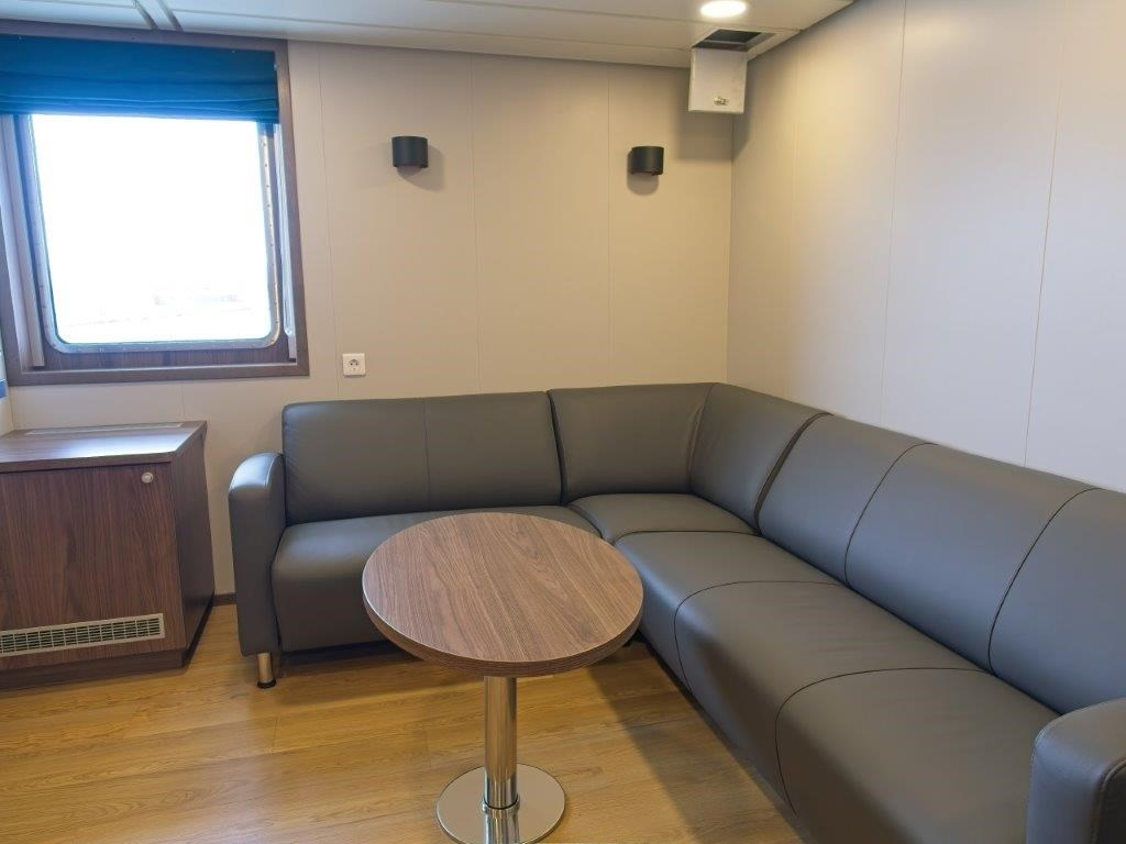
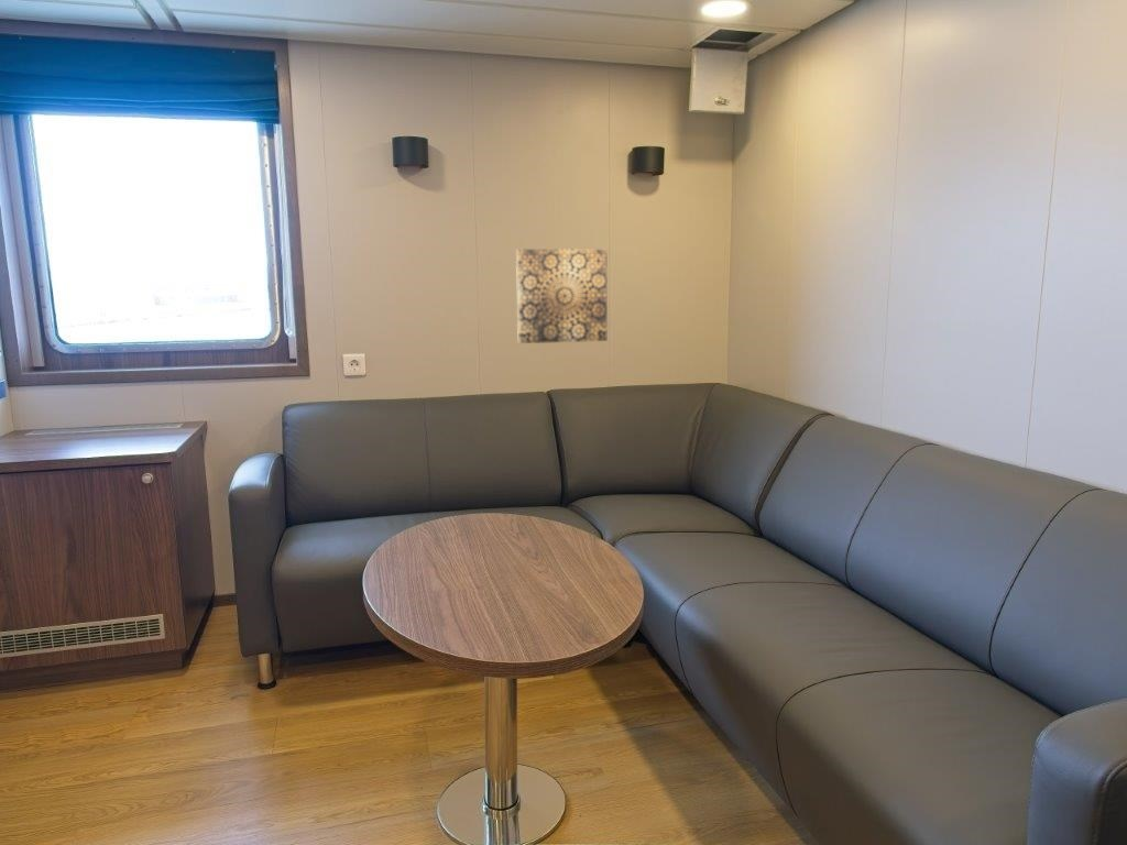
+ wall art [515,249,609,344]
